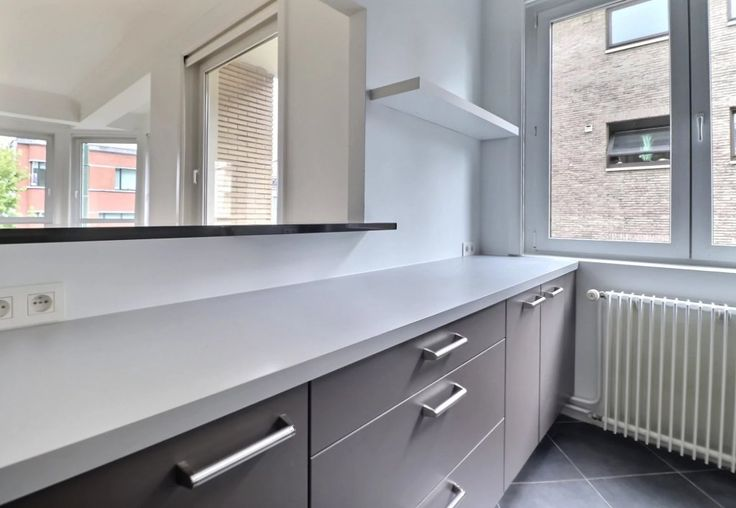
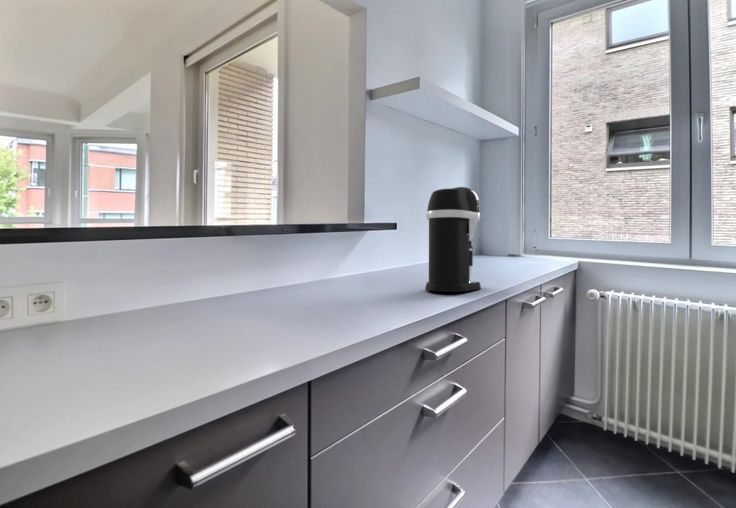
+ coffee maker [424,186,482,293]
